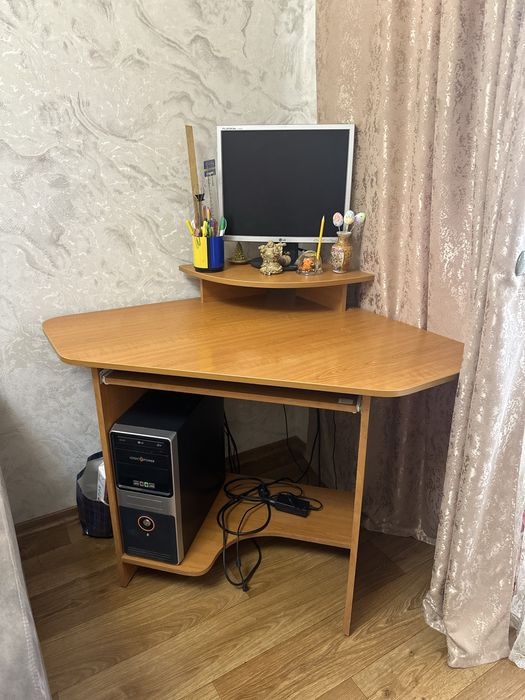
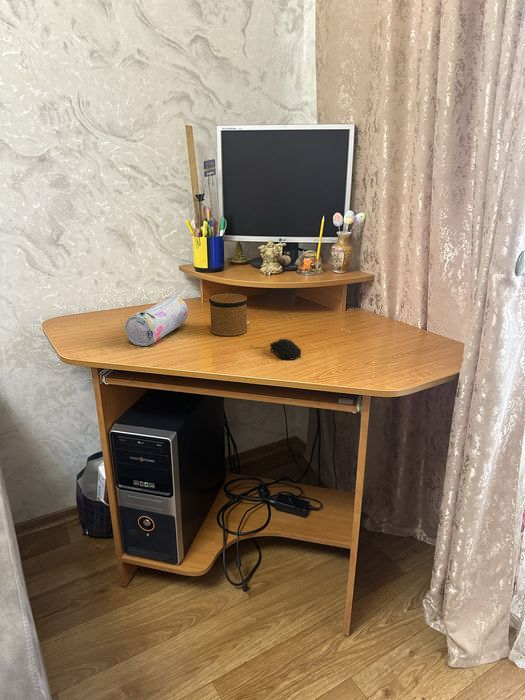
+ computer mouse [249,338,302,361]
+ pencil case [124,295,189,347]
+ speaker [208,293,250,337]
